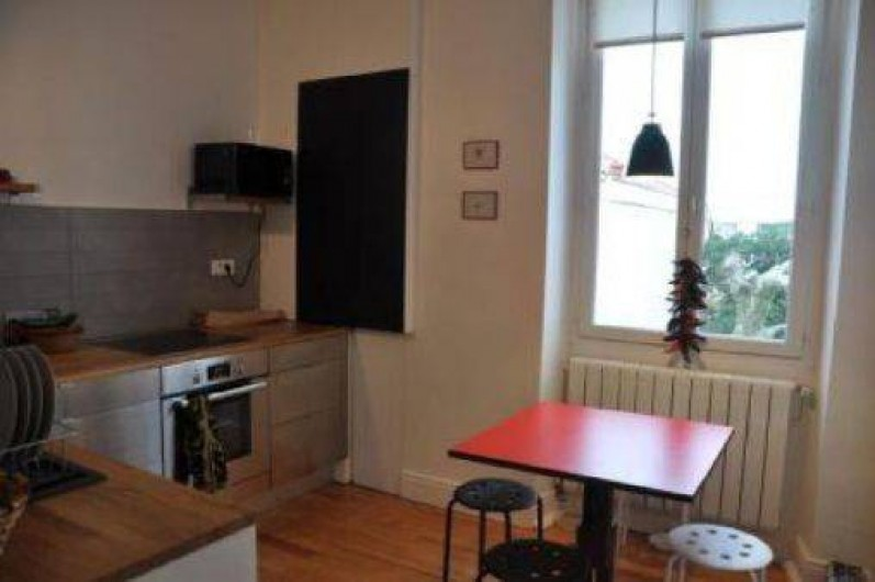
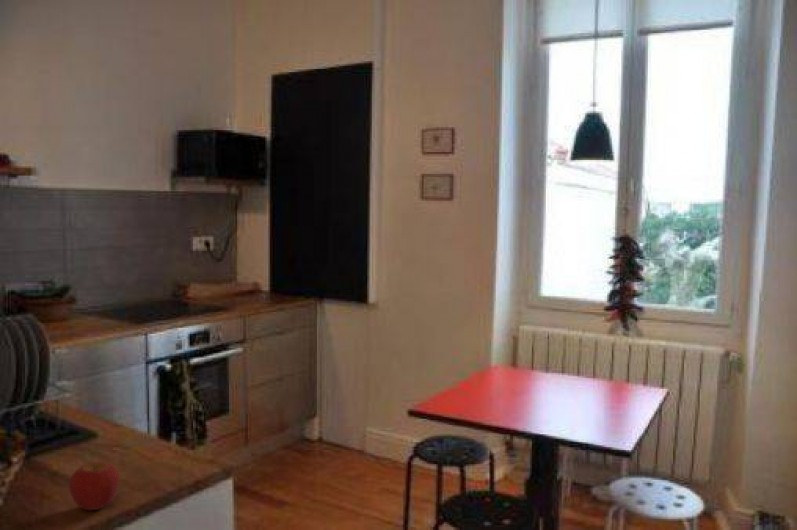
+ apple [68,461,121,511]
